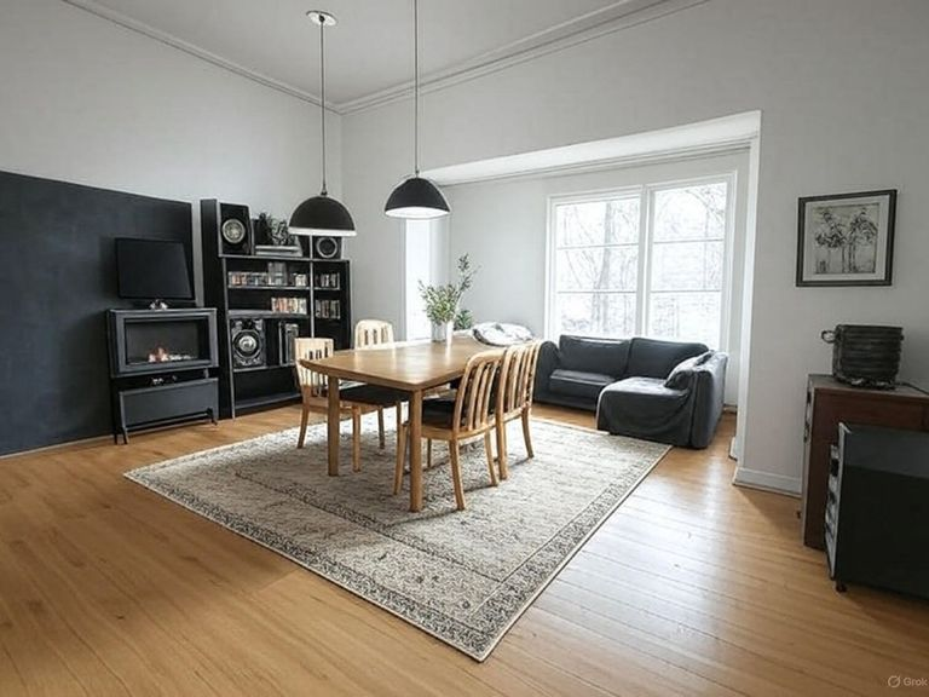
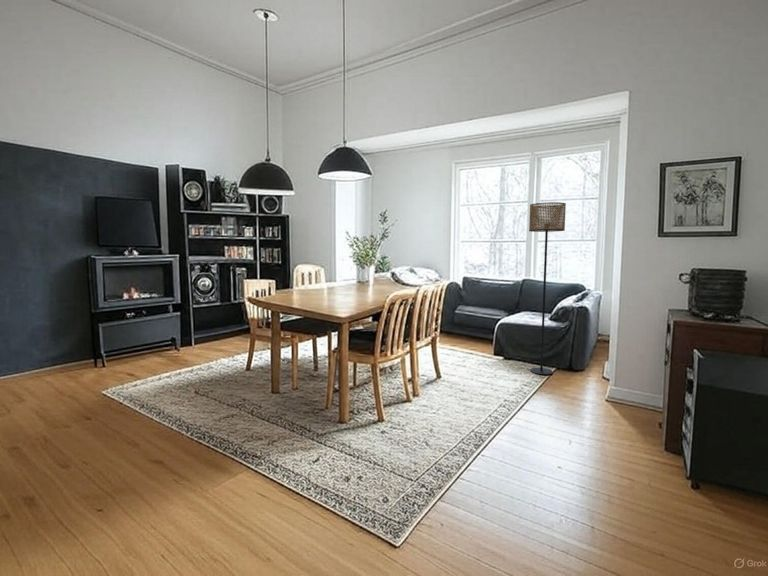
+ floor lamp [528,201,567,376]
